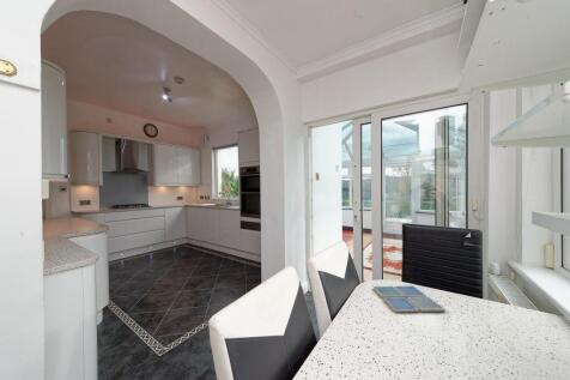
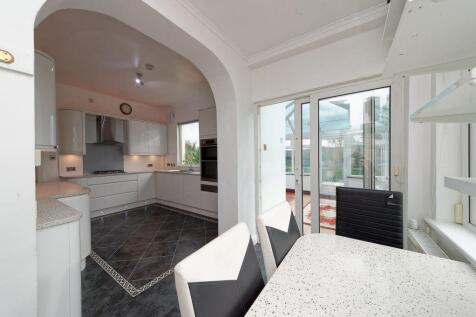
- drink coaster [371,284,447,314]
